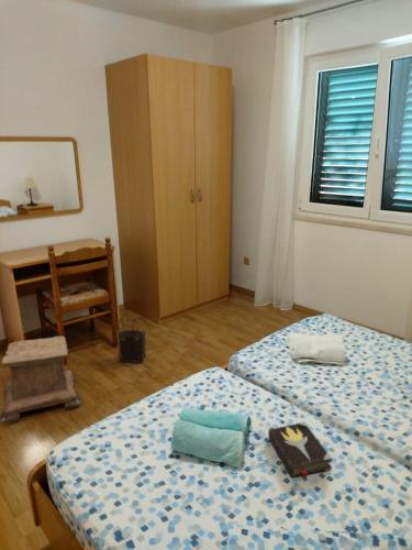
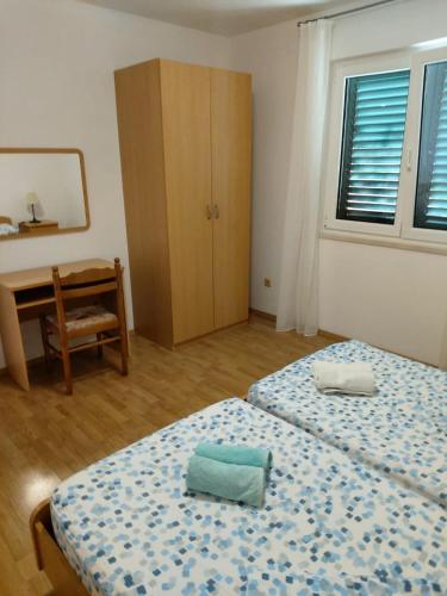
- stool [0,336,82,425]
- satchel [116,317,147,364]
- hardback book [267,420,333,479]
